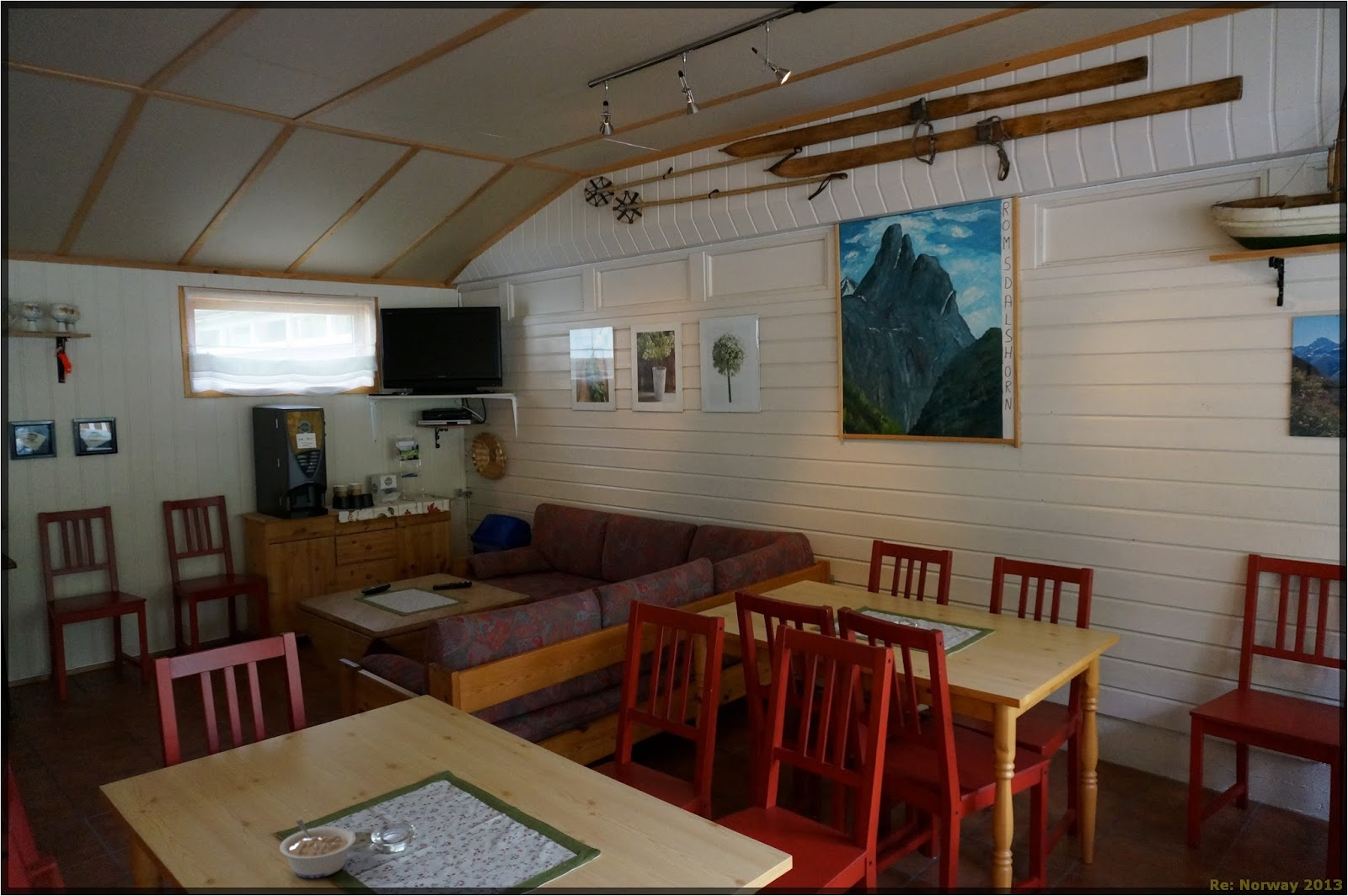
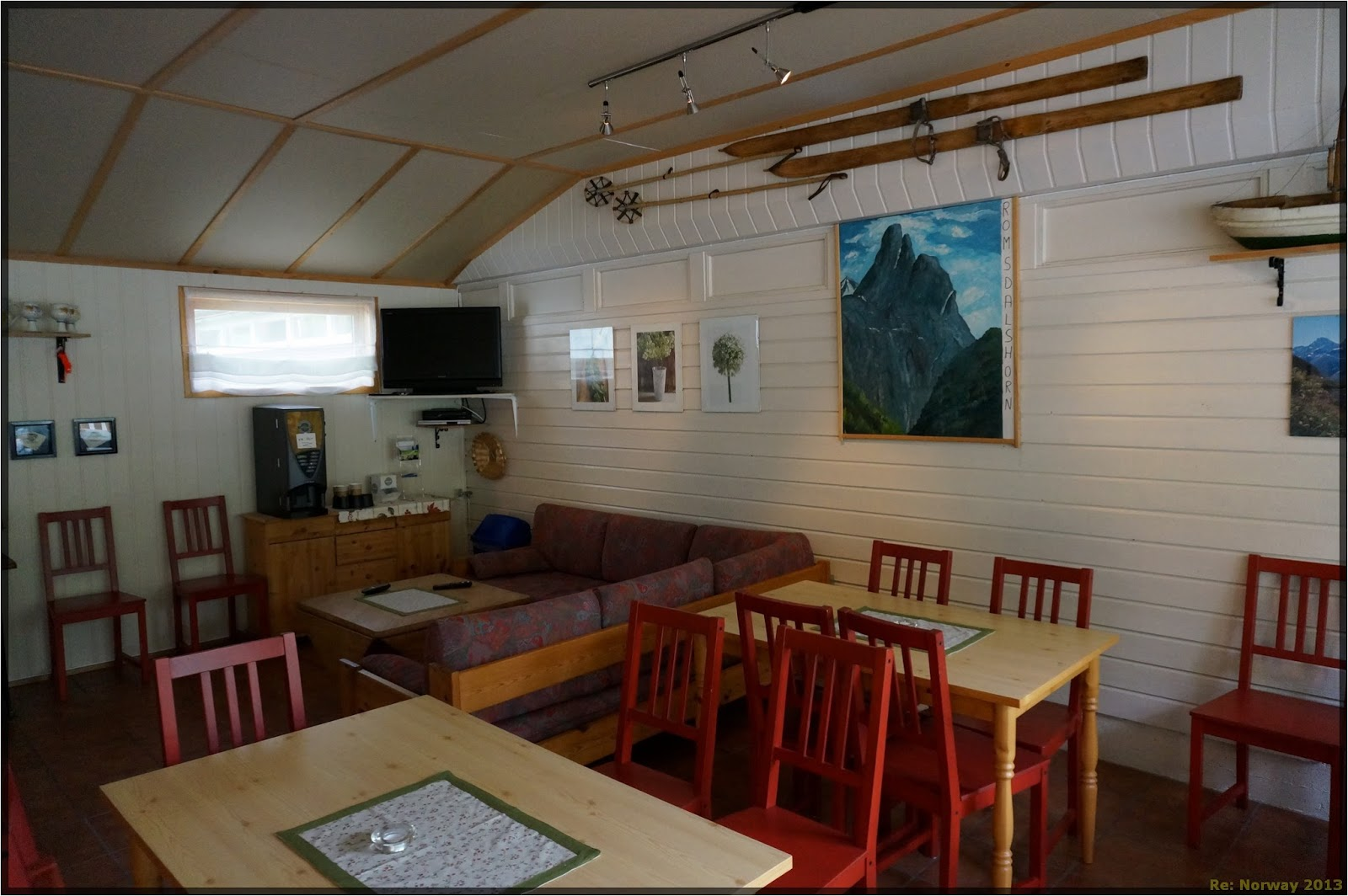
- legume [279,819,356,878]
